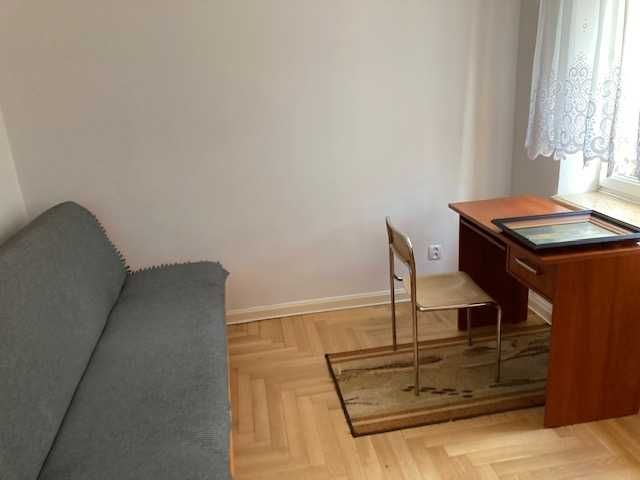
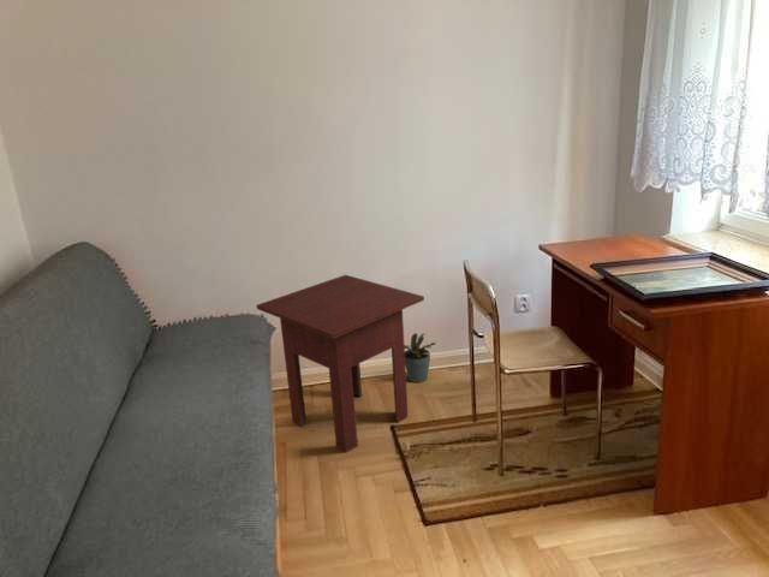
+ side table [255,274,425,453]
+ potted plant [404,332,437,383]
